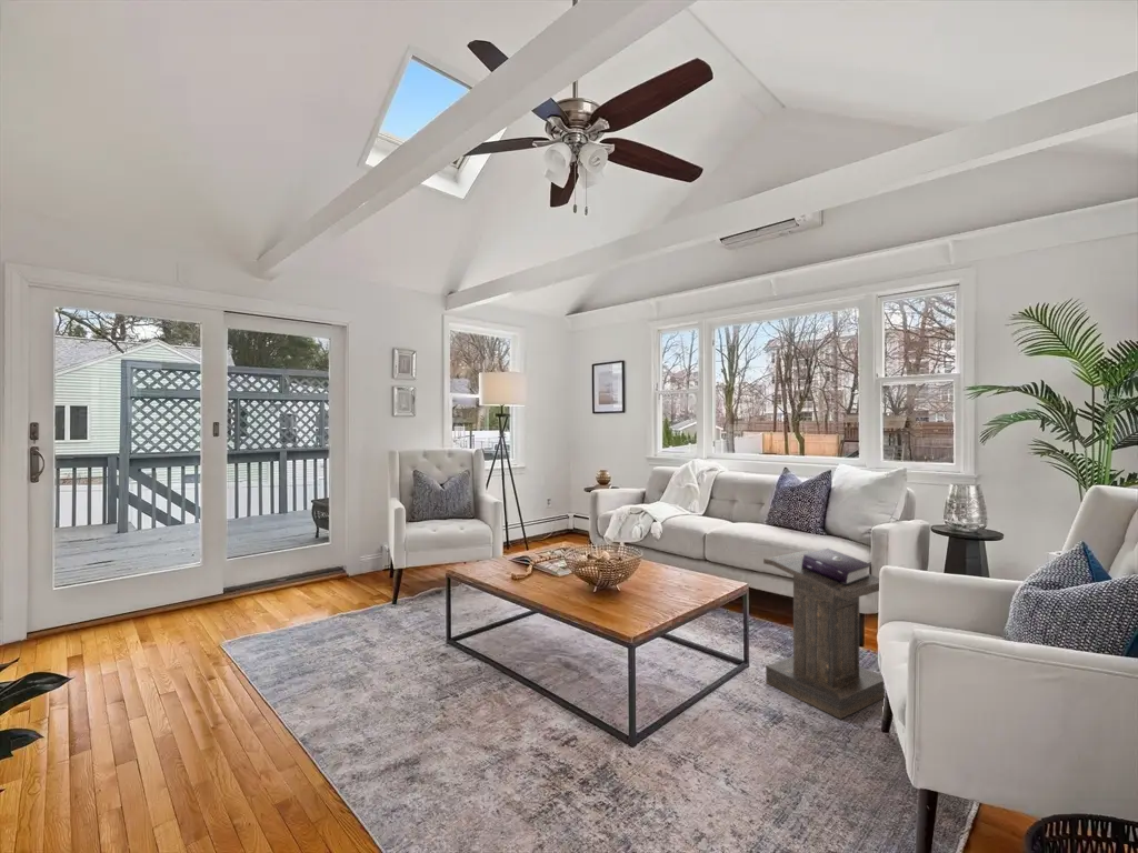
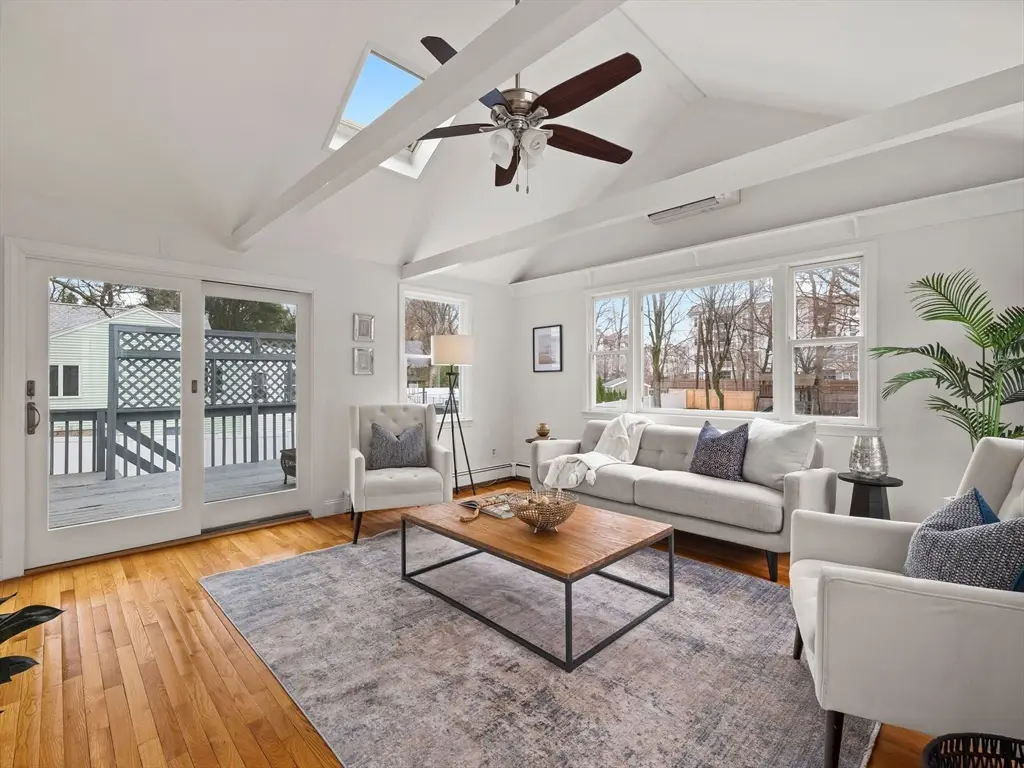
- lectern [762,548,886,720]
